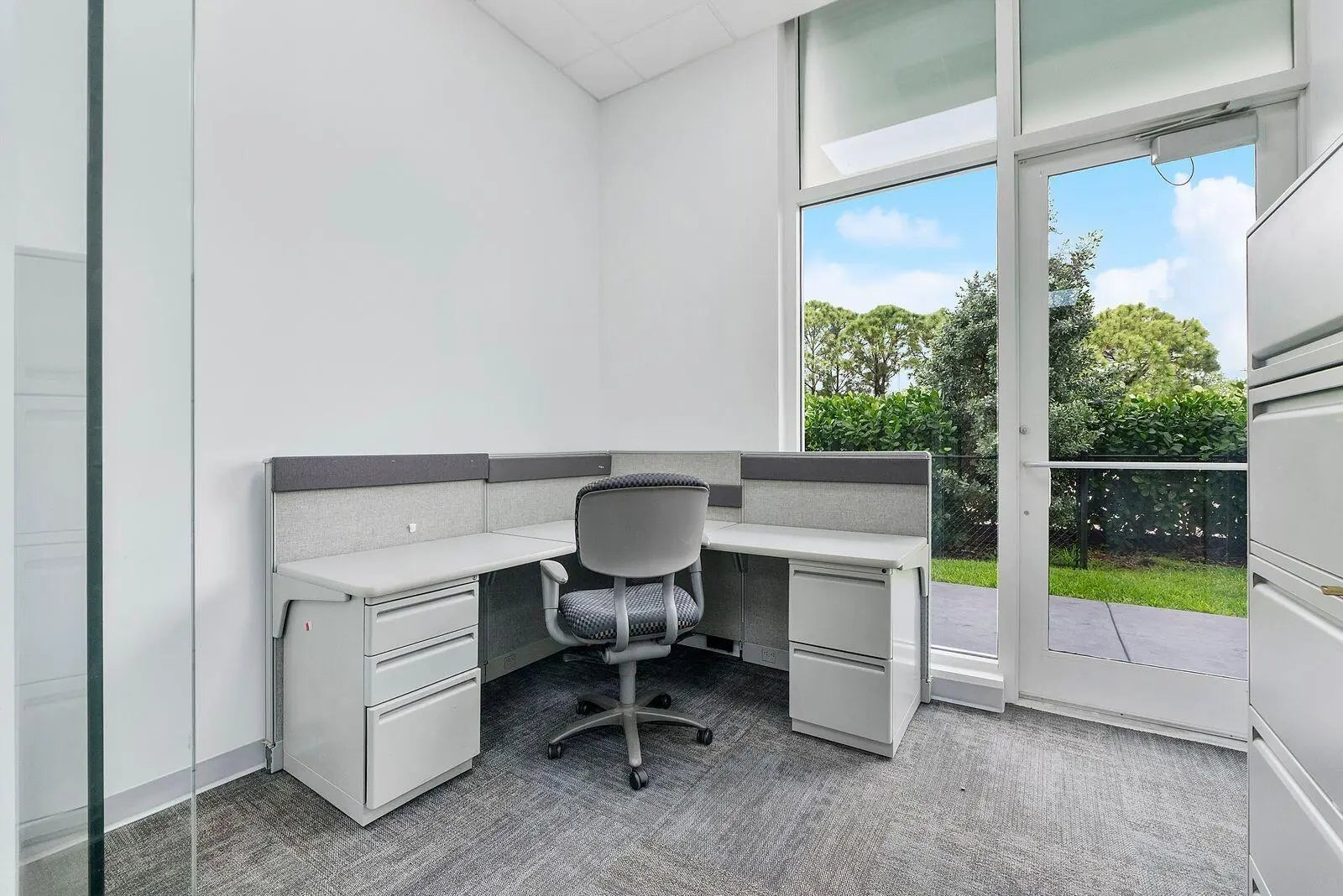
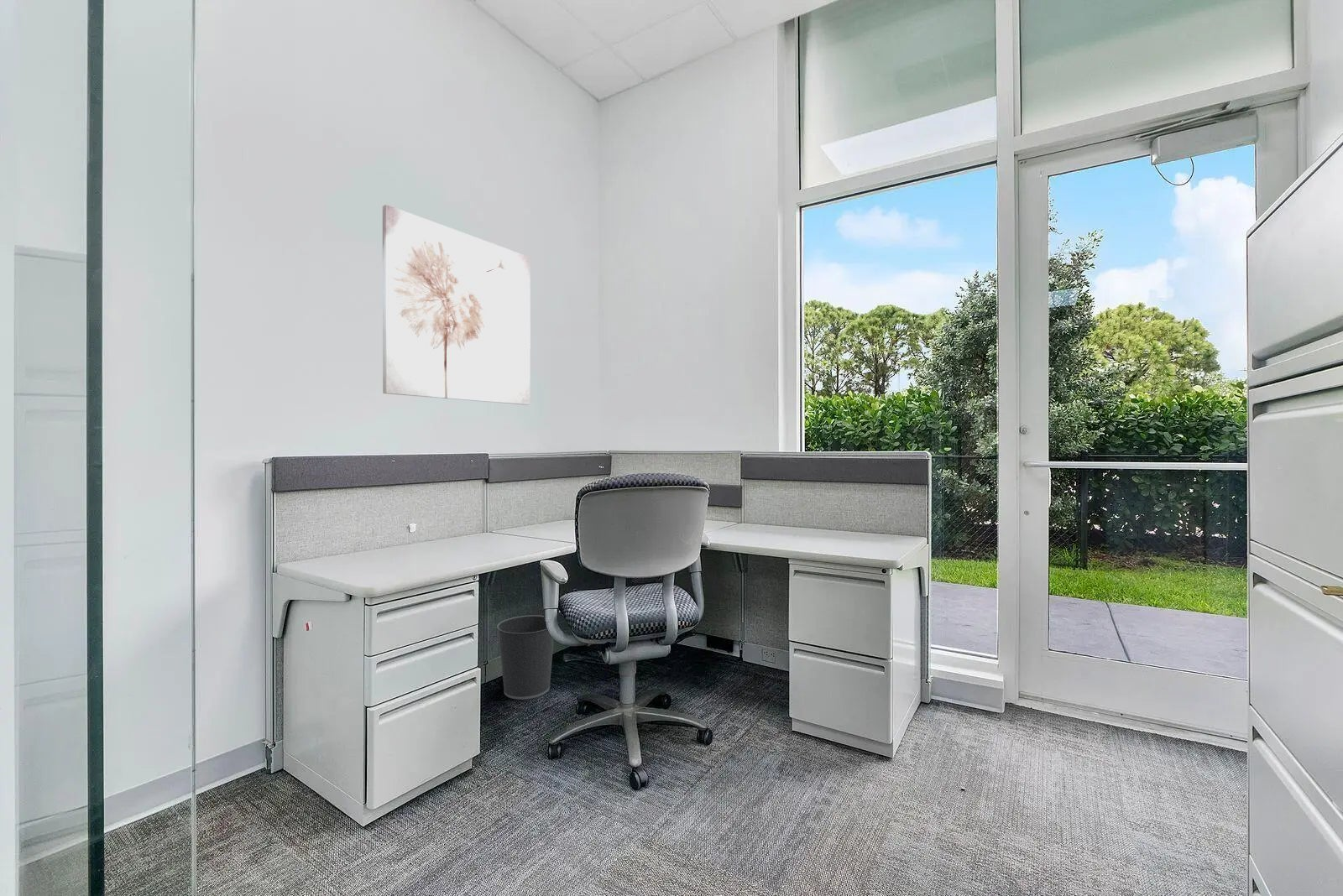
+ wastebasket [496,614,555,701]
+ wall art [382,204,531,406]
